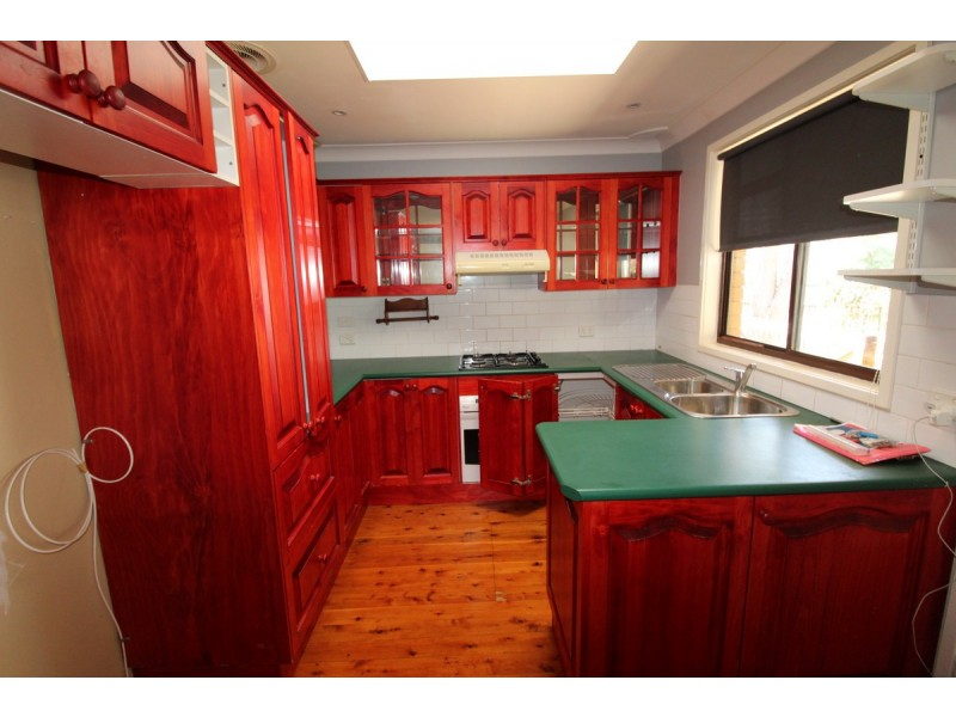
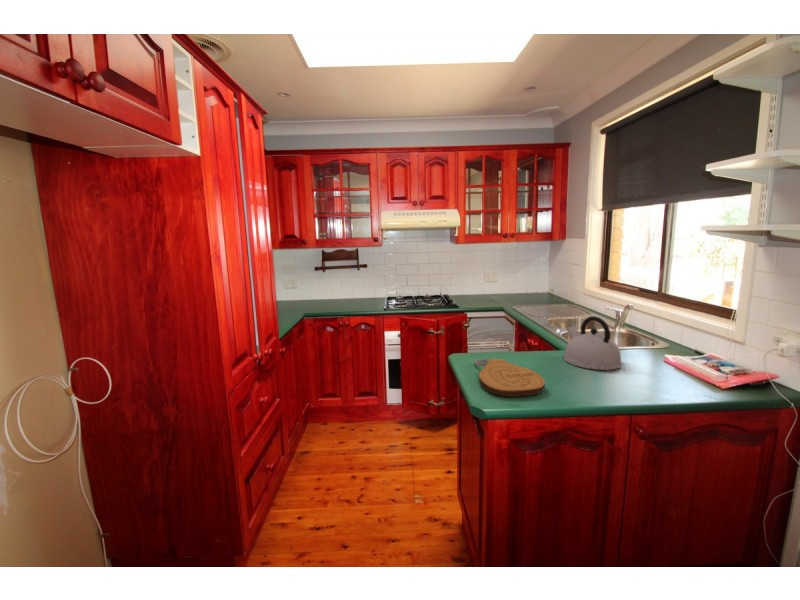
+ kettle [562,315,624,371]
+ key chain [473,358,546,398]
